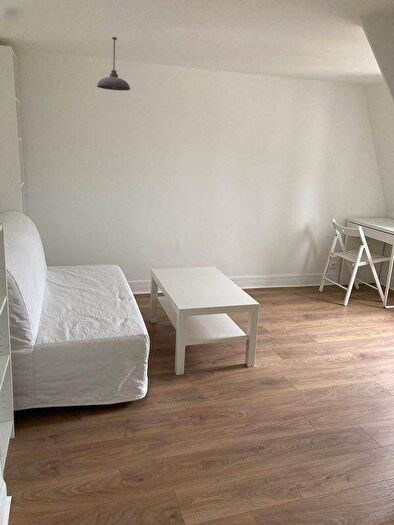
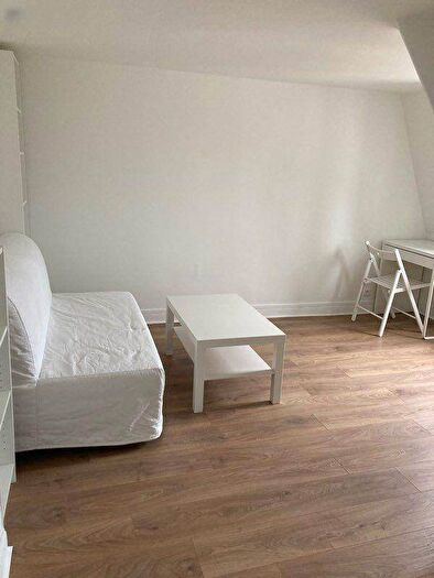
- pendant light [96,36,131,91]
